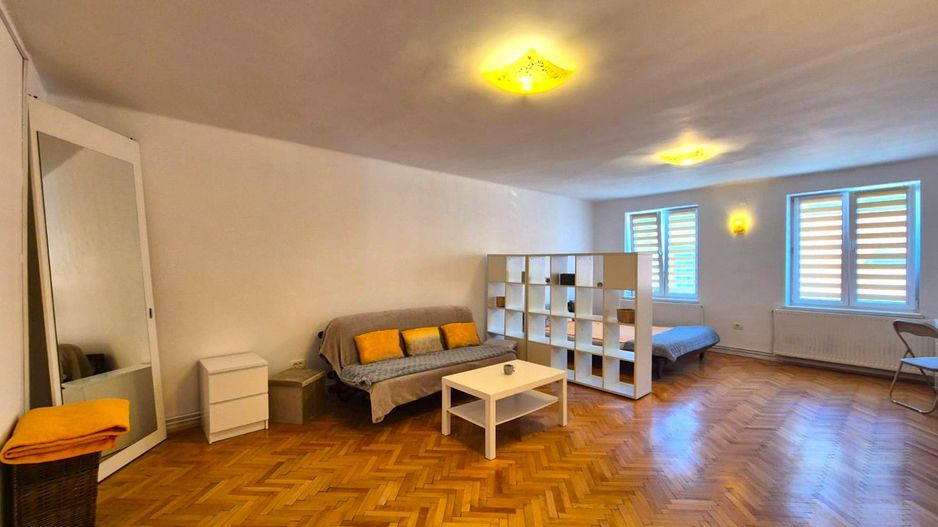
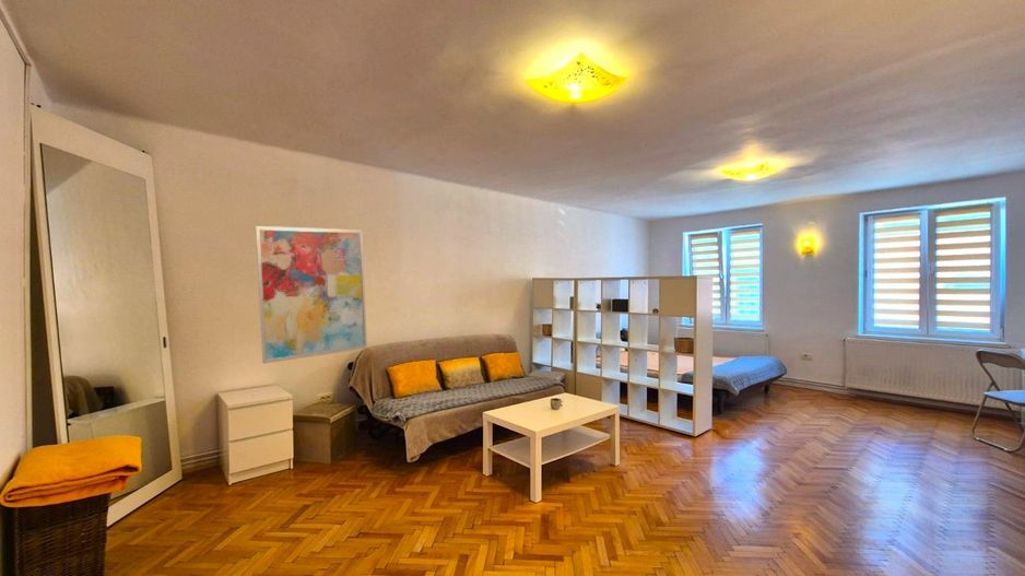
+ wall art [255,225,368,365]
